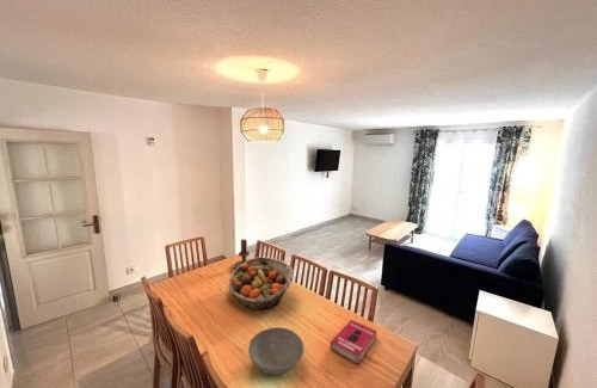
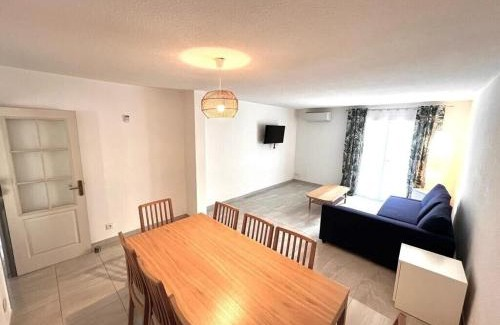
- bowl [247,326,306,375]
- fruit basket [227,255,295,310]
- candle holder [229,239,251,271]
- book [330,319,378,365]
